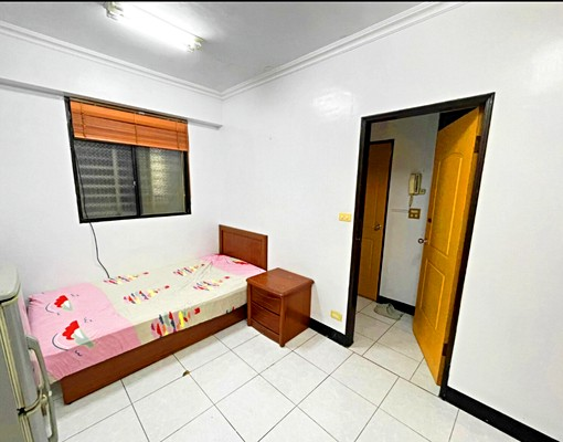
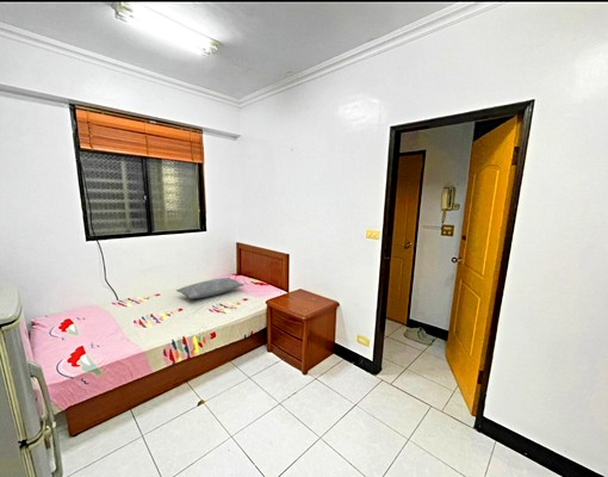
+ pillow [175,277,246,299]
